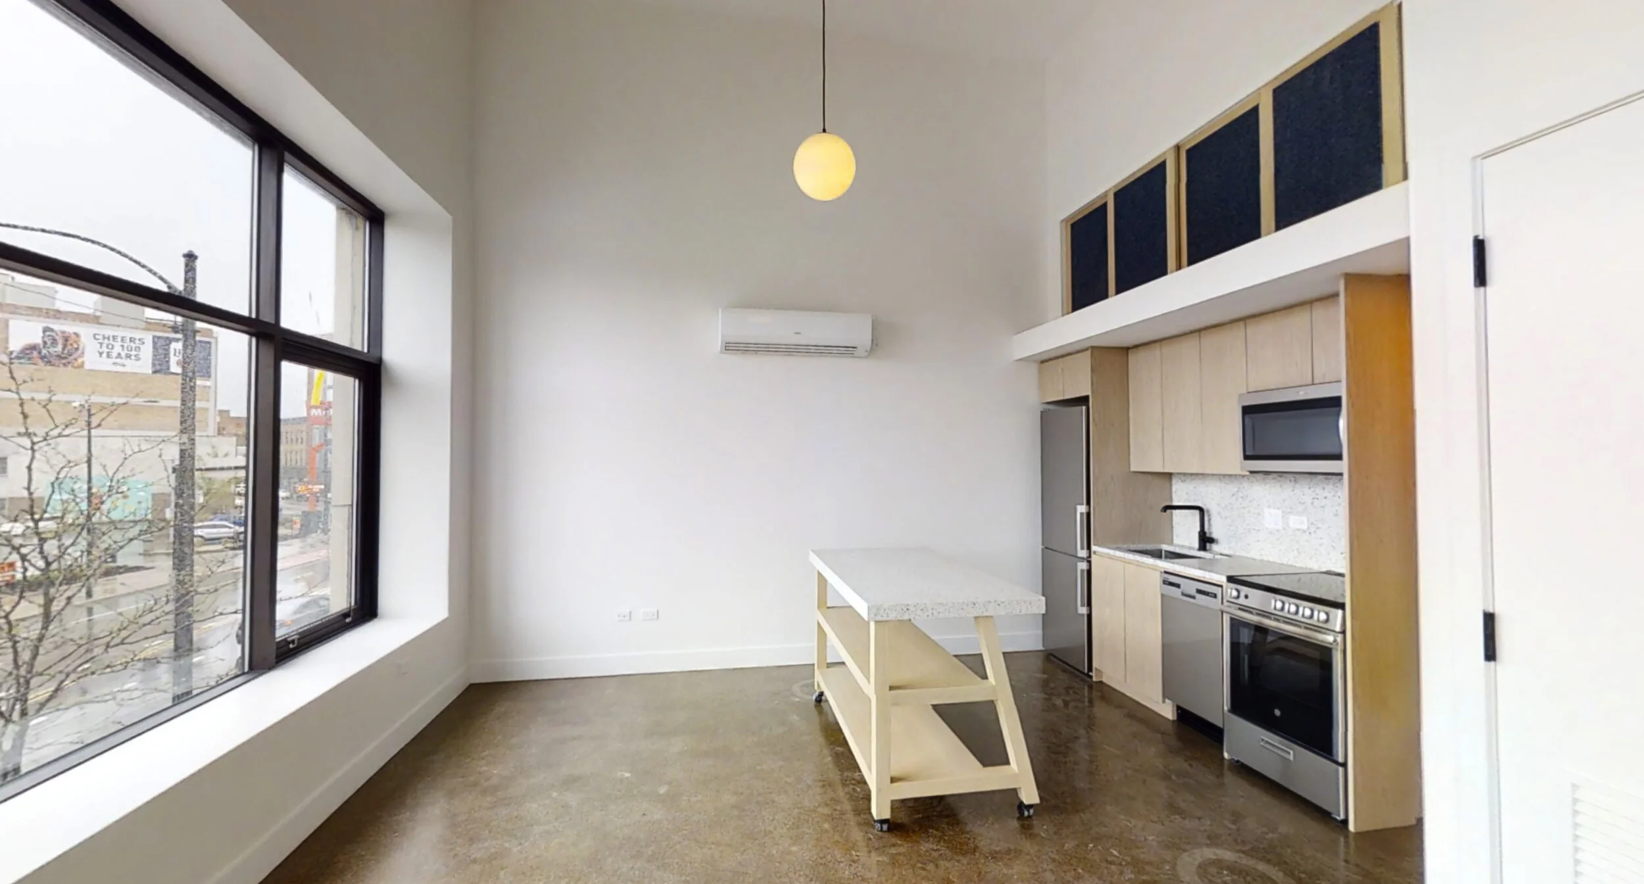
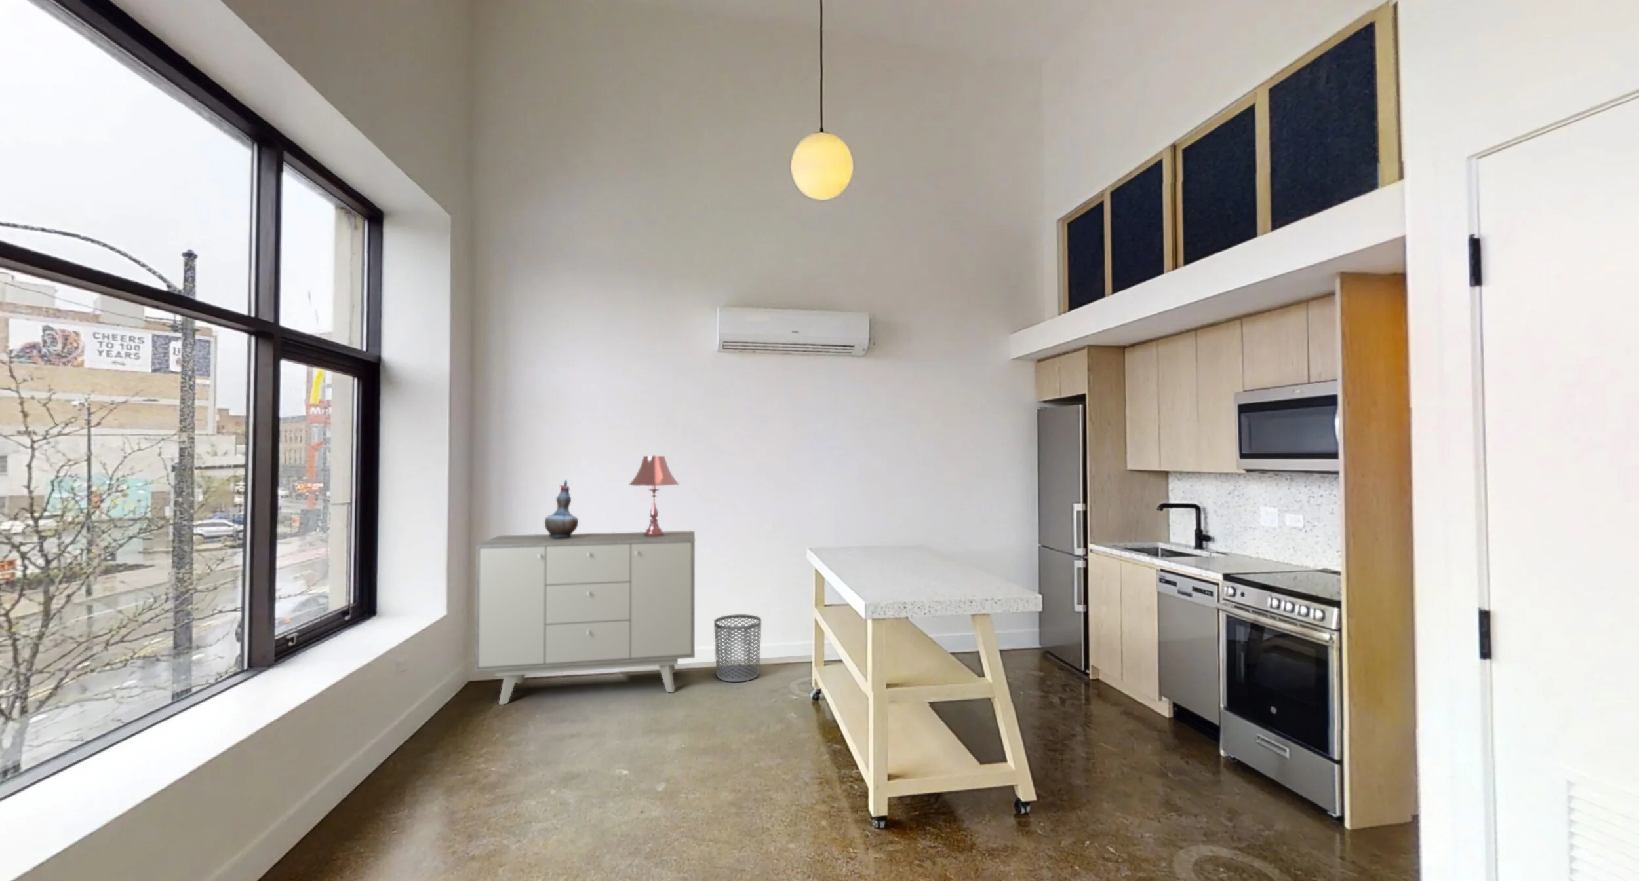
+ decorative vase [544,480,579,538]
+ table lamp [628,455,679,537]
+ sideboard [474,529,696,706]
+ waste bin [713,614,762,682]
